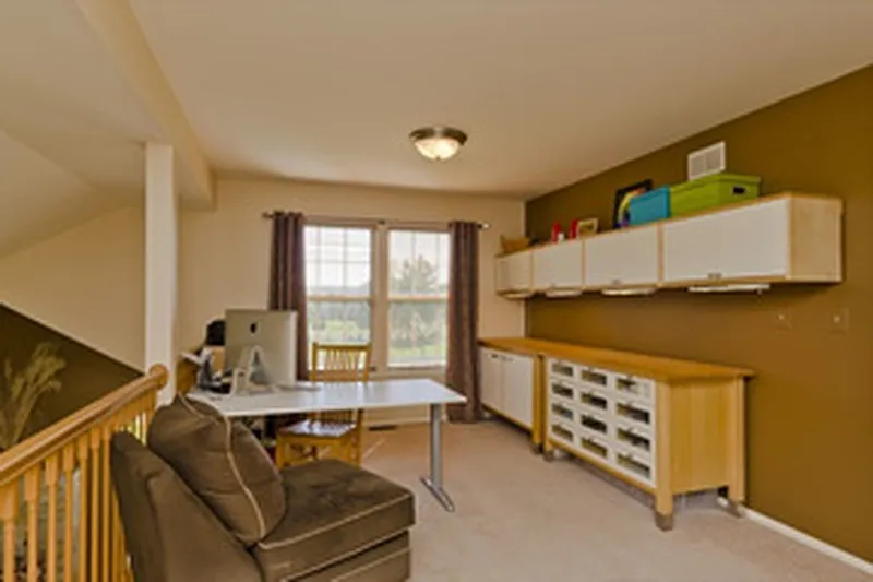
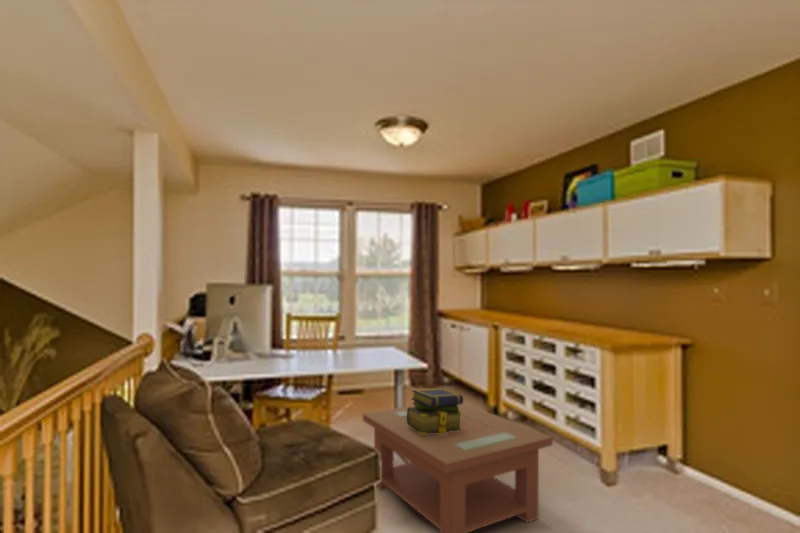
+ stack of books [406,388,464,434]
+ coffee table [362,402,554,533]
